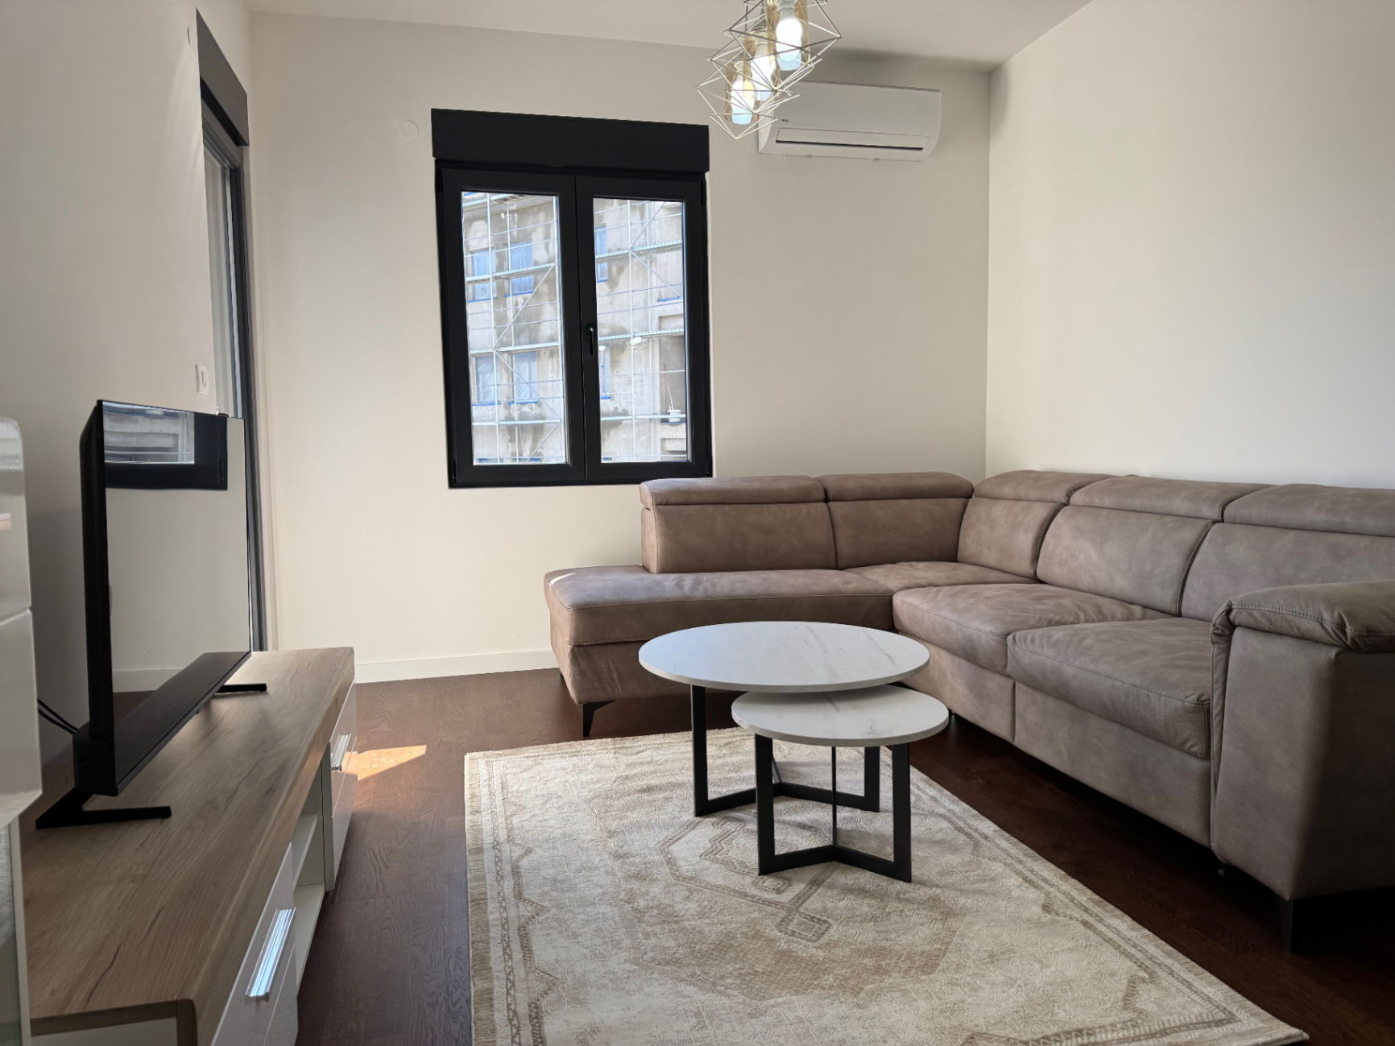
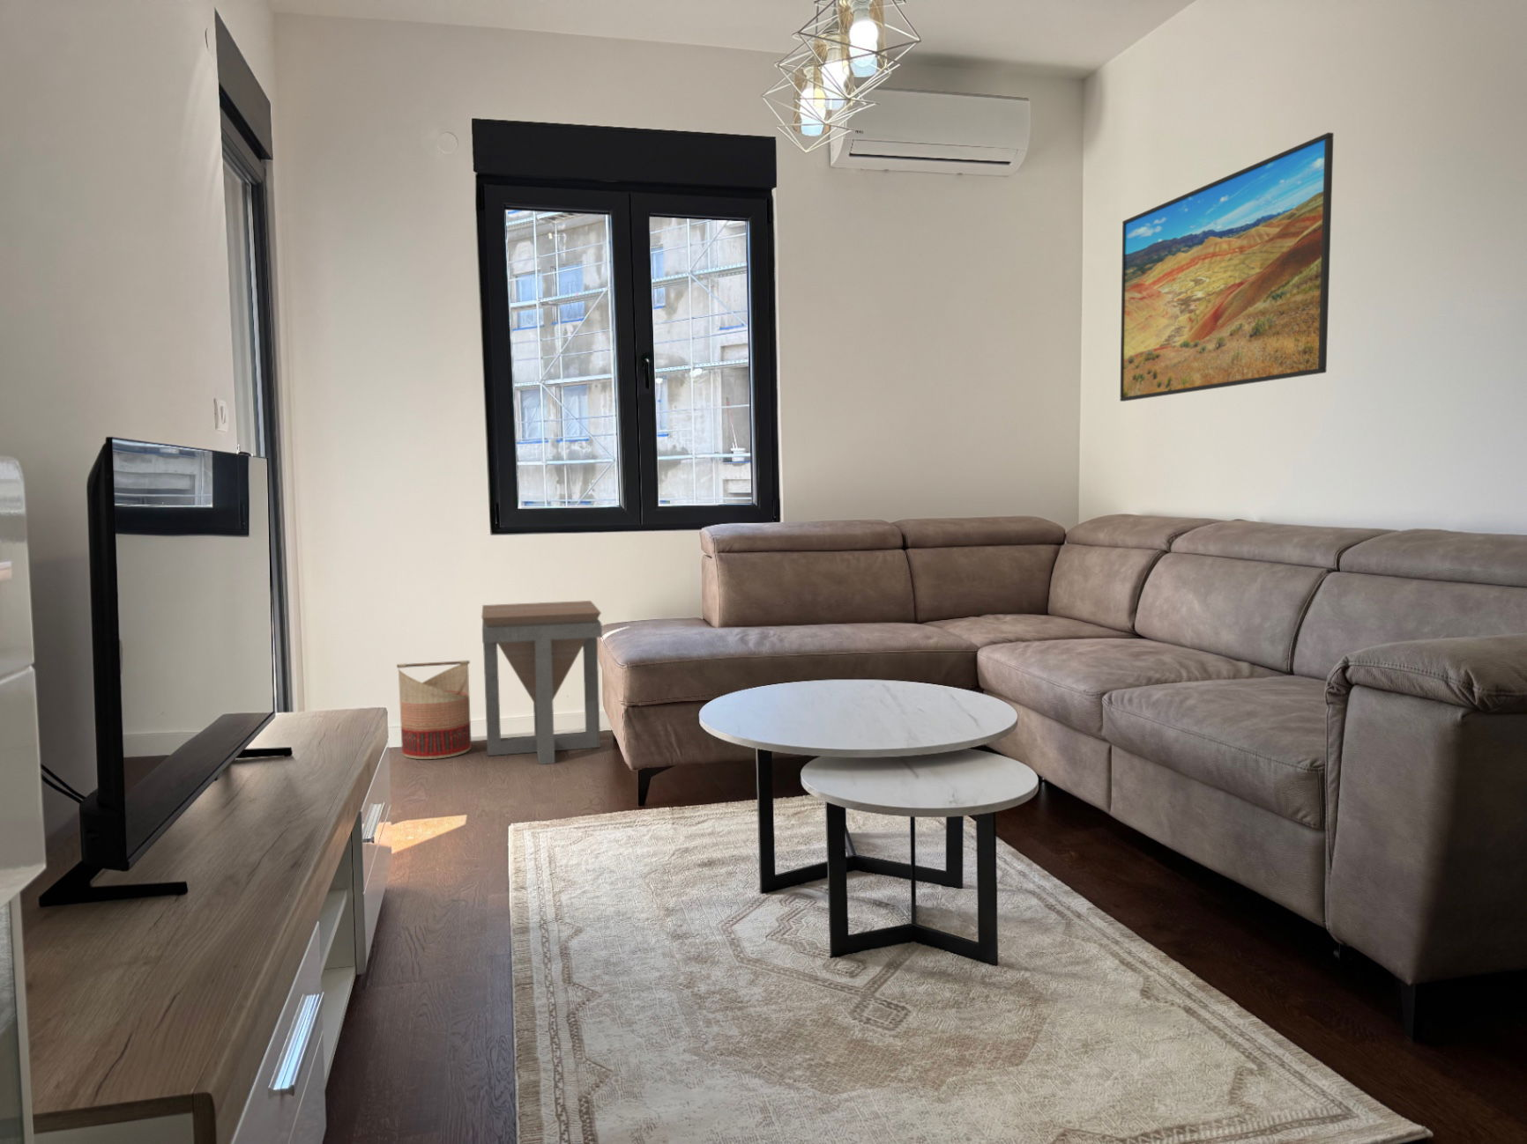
+ basket [396,660,473,759]
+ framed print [1119,131,1335,403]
+ side table [481,600,604,765]
